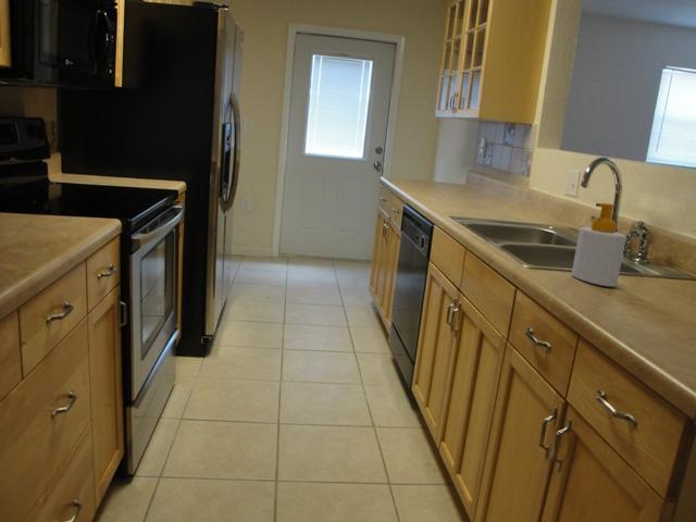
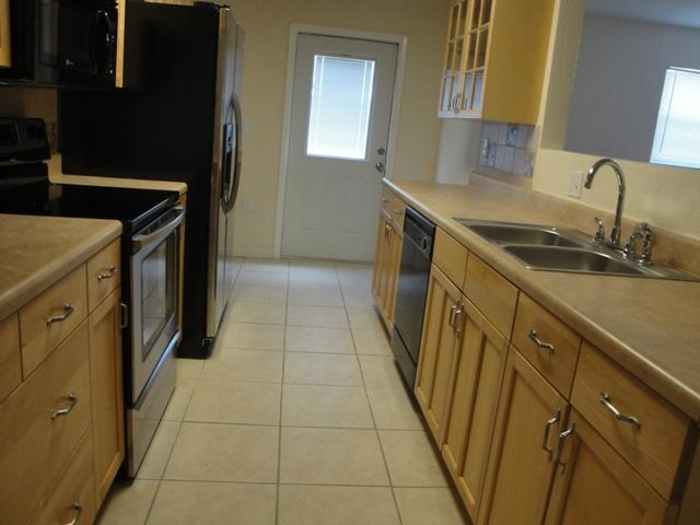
- soap bottle [571,202,627,288]
